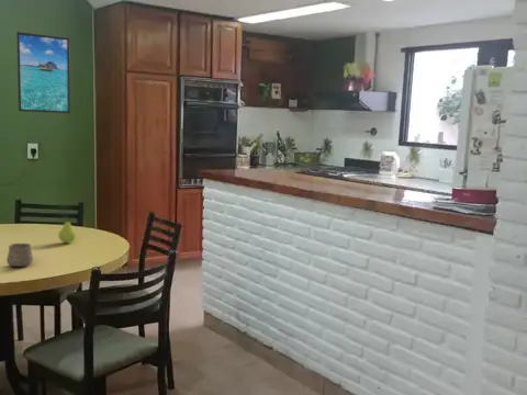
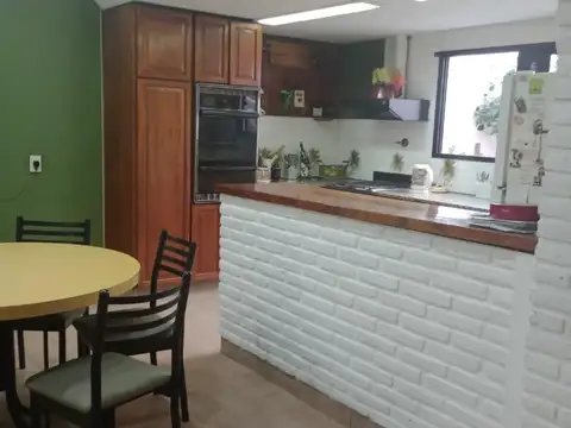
- cup [5,242,34,268]
- fruit [57,219,78,245]
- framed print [15,31,71,114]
